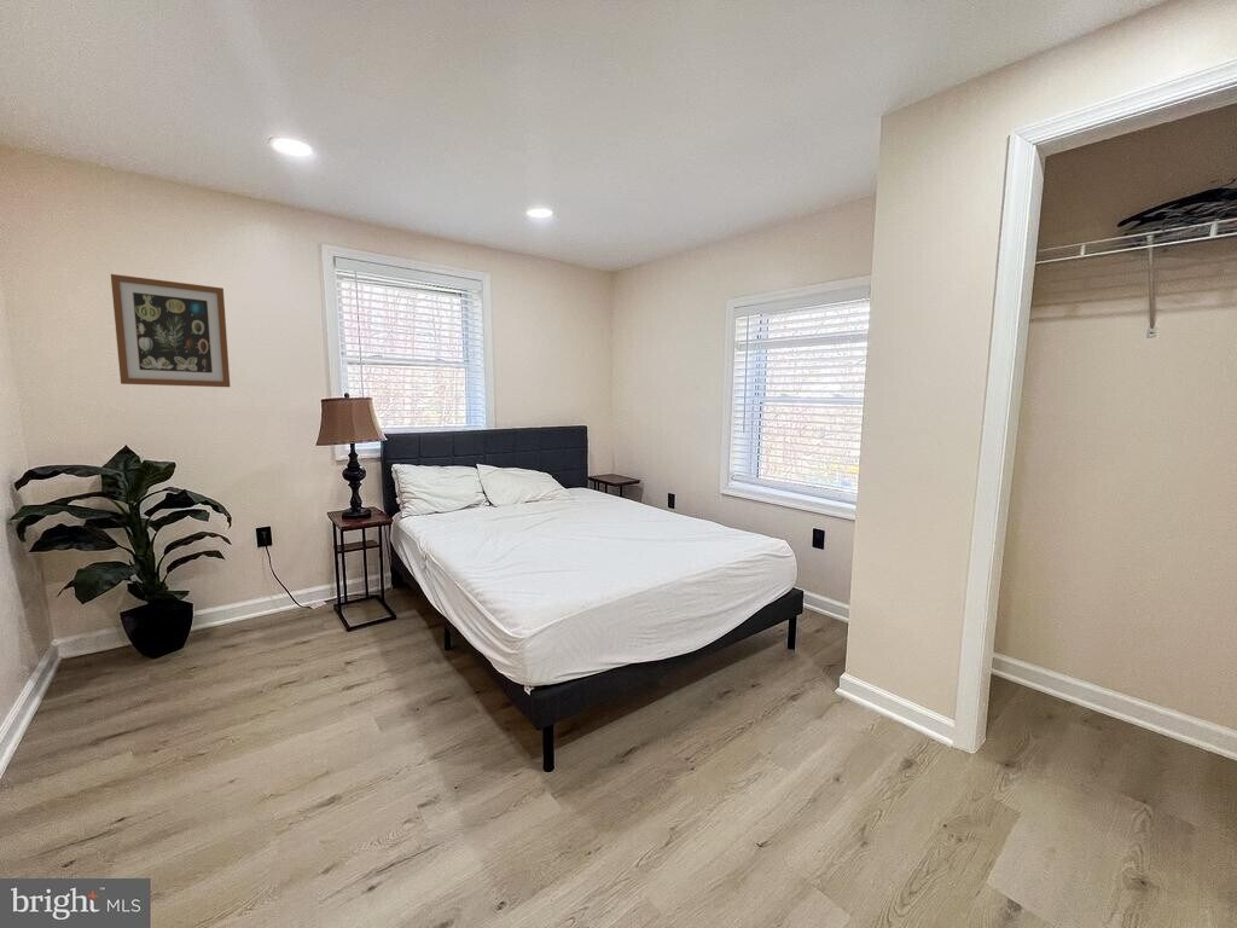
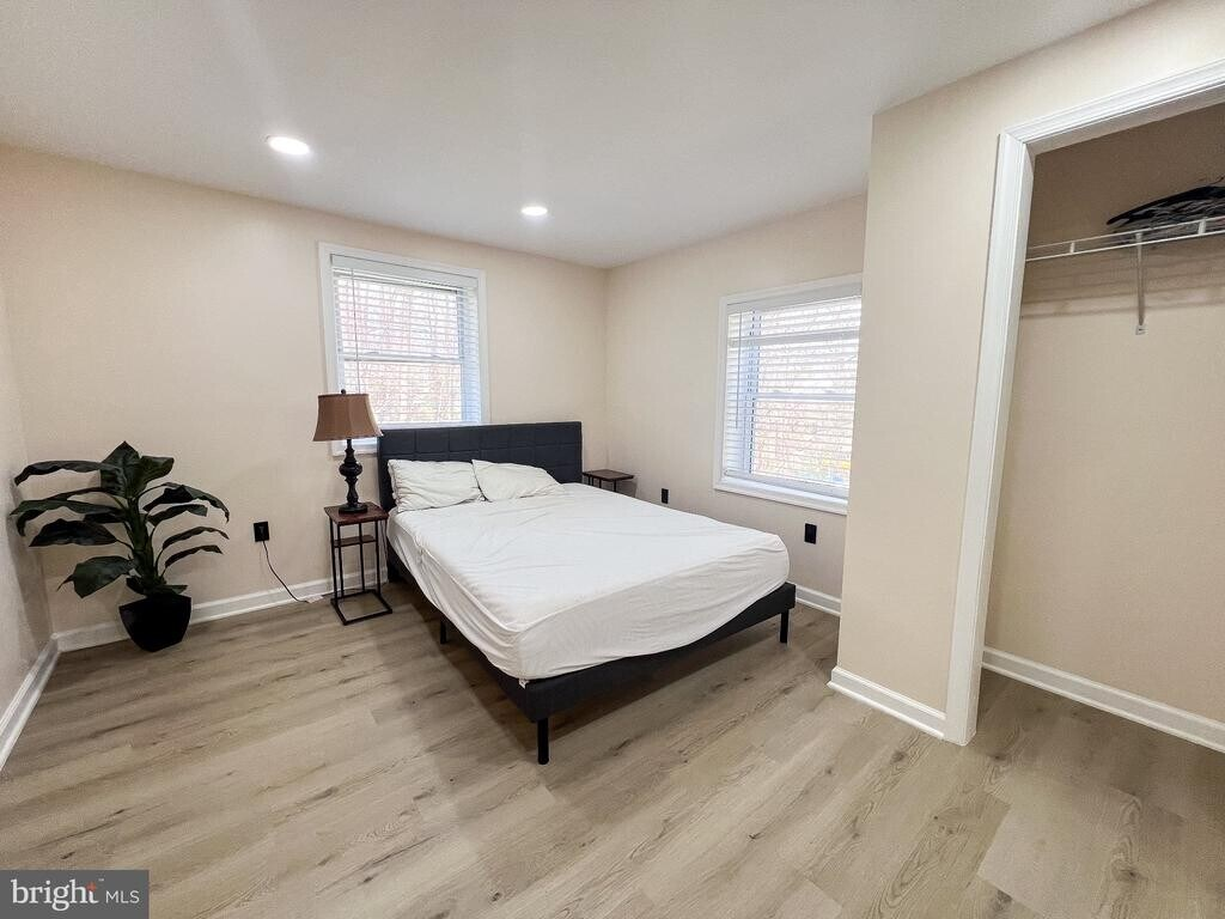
- wall art [110,273,231,388]
